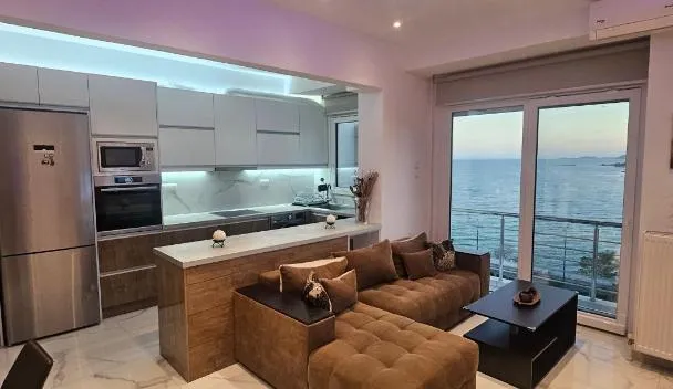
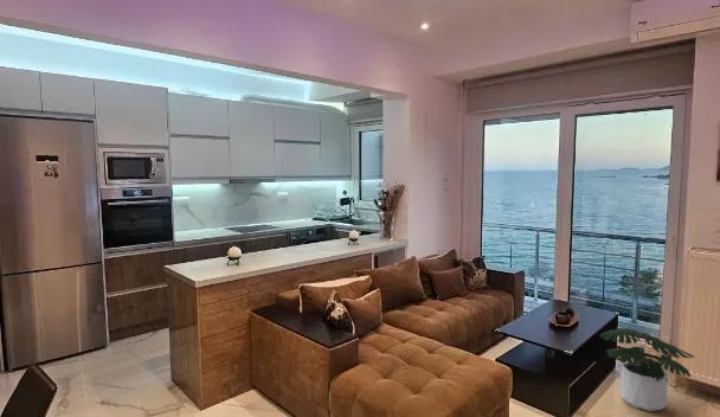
+ potted plant [598,327,695,412]
